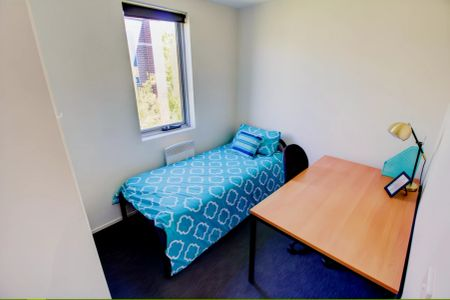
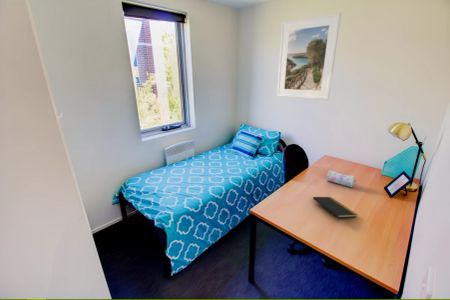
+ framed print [276,12,342,101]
+ pencil case [326,169,356,188]
+ notepad [312,196,358,223]
